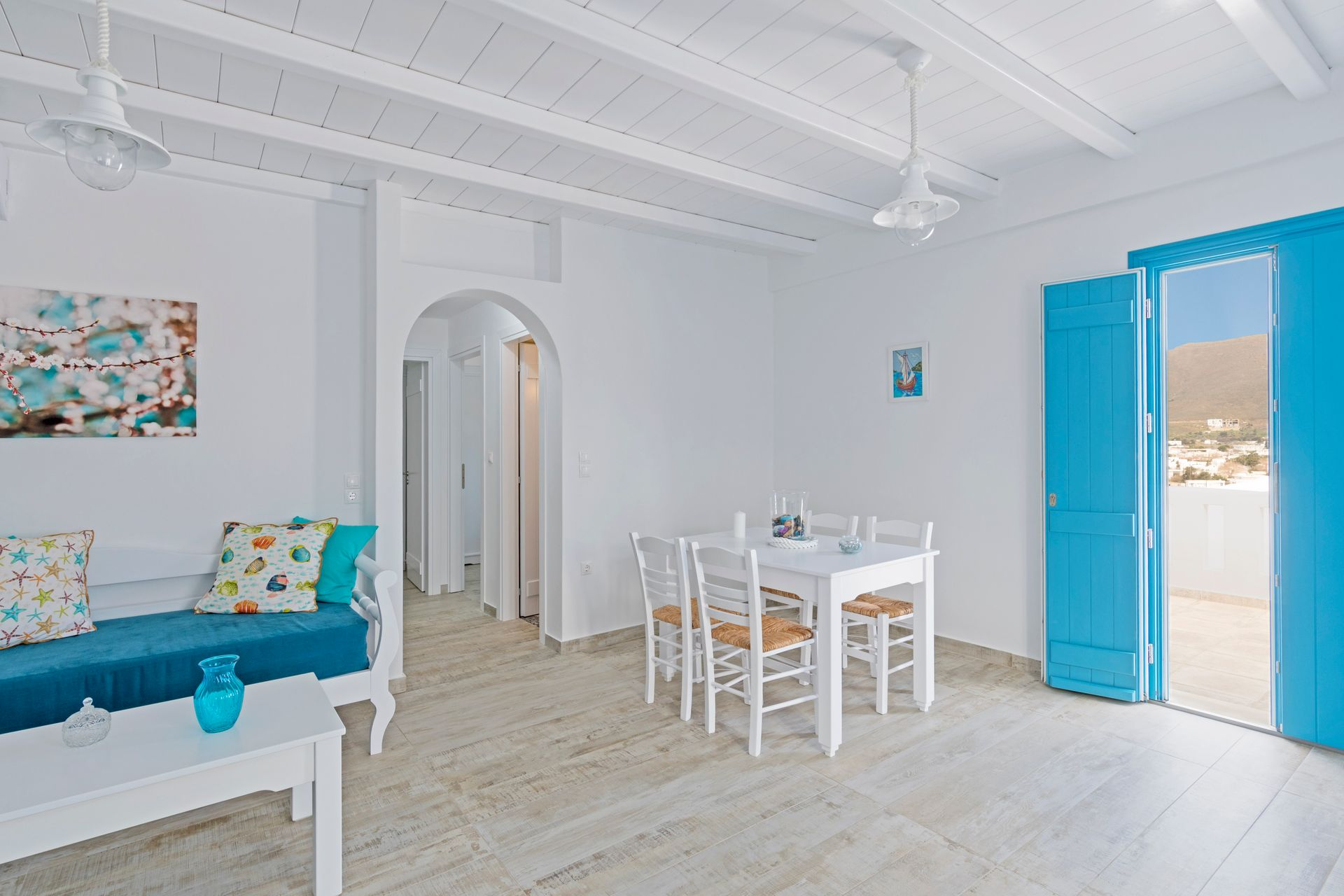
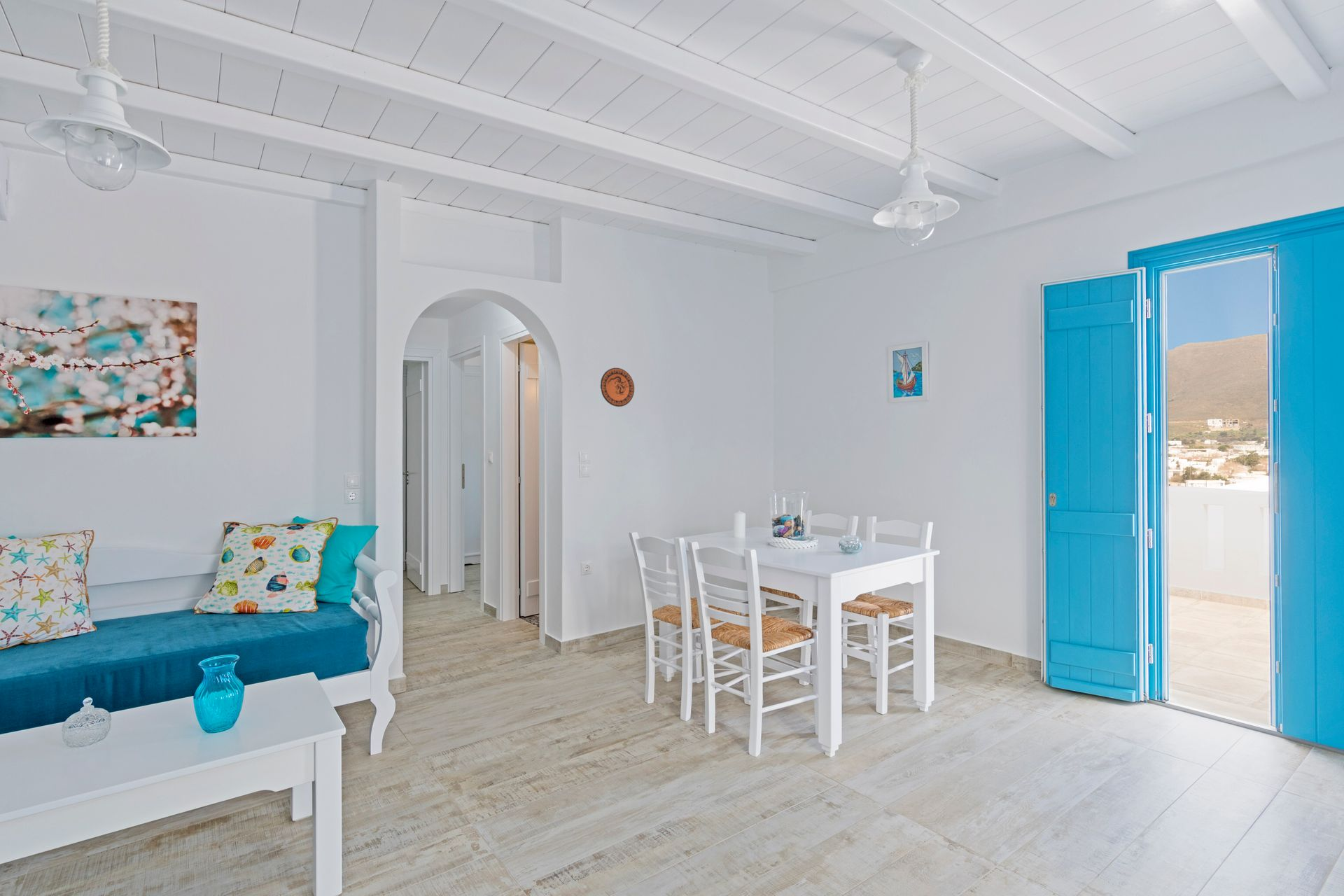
+ decorative plate [600,367,635,407]
